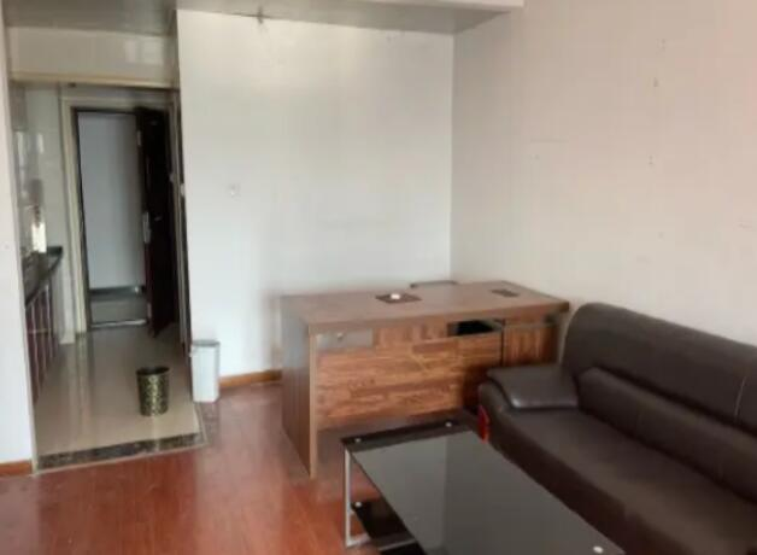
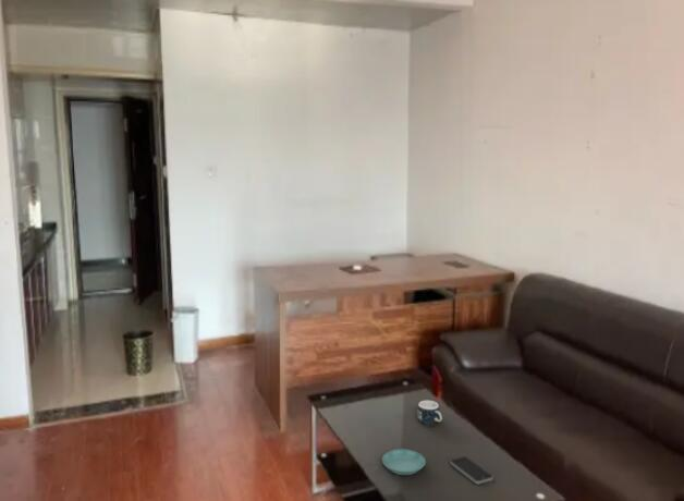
+ smartphone [449,455,494,485]
+ saucer [381,449,427,476]
+ mug [416,400,443,426]
